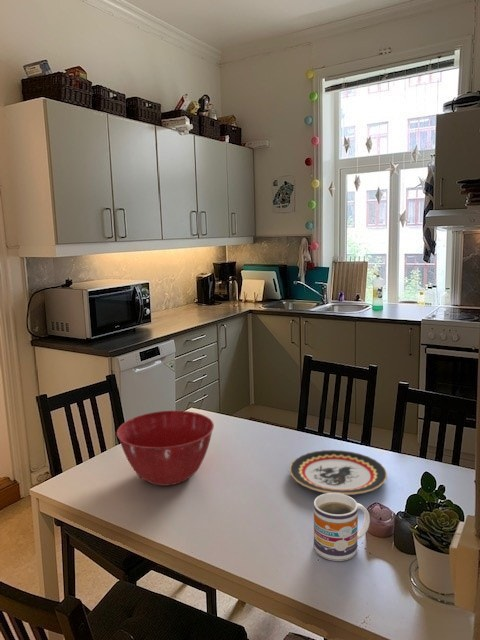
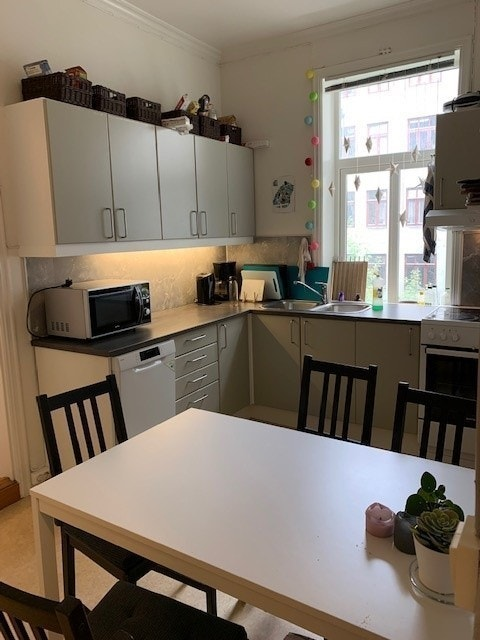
- mug [313,493,371,562]
- plate [289,449,388,496]
- mixing bowl [116,410,215,487]
